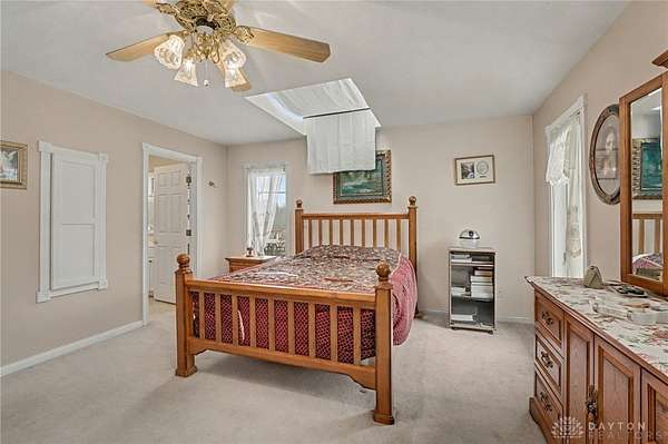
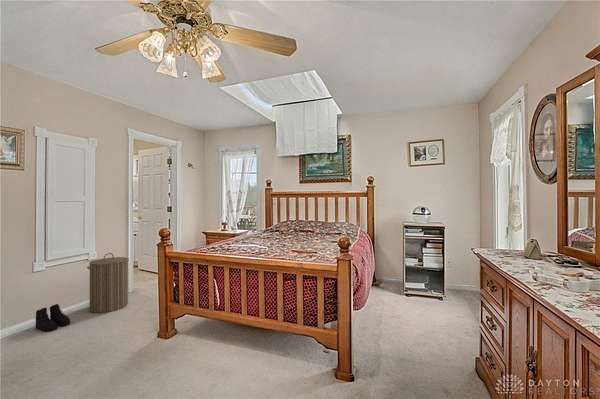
+ laundry hamper [86,252,130,314]
+ boots [35,303,71,332]
